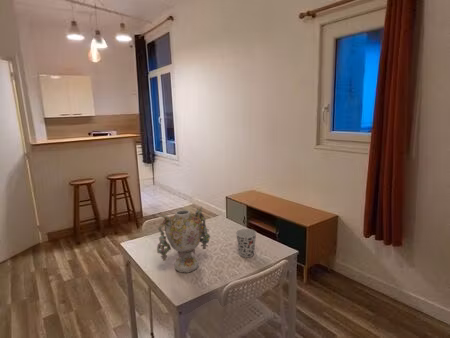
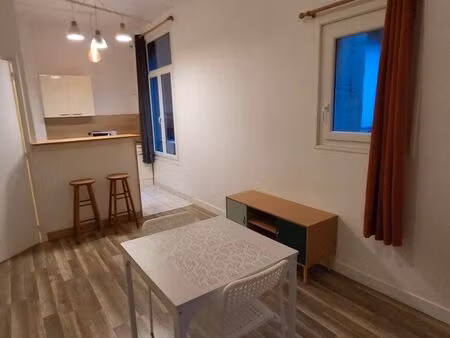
- vase [156,206,211,274]
- cup [235,228,257,259]
